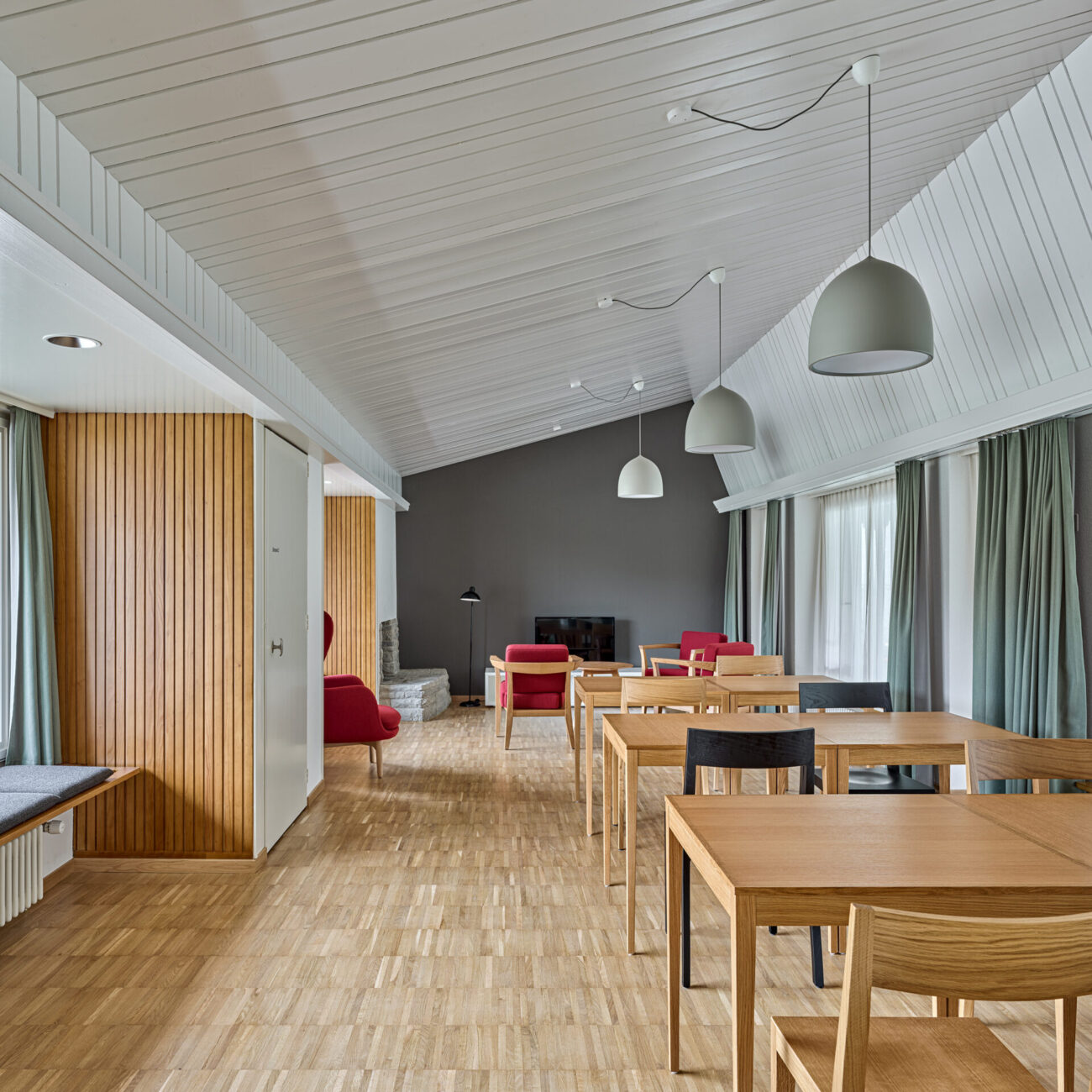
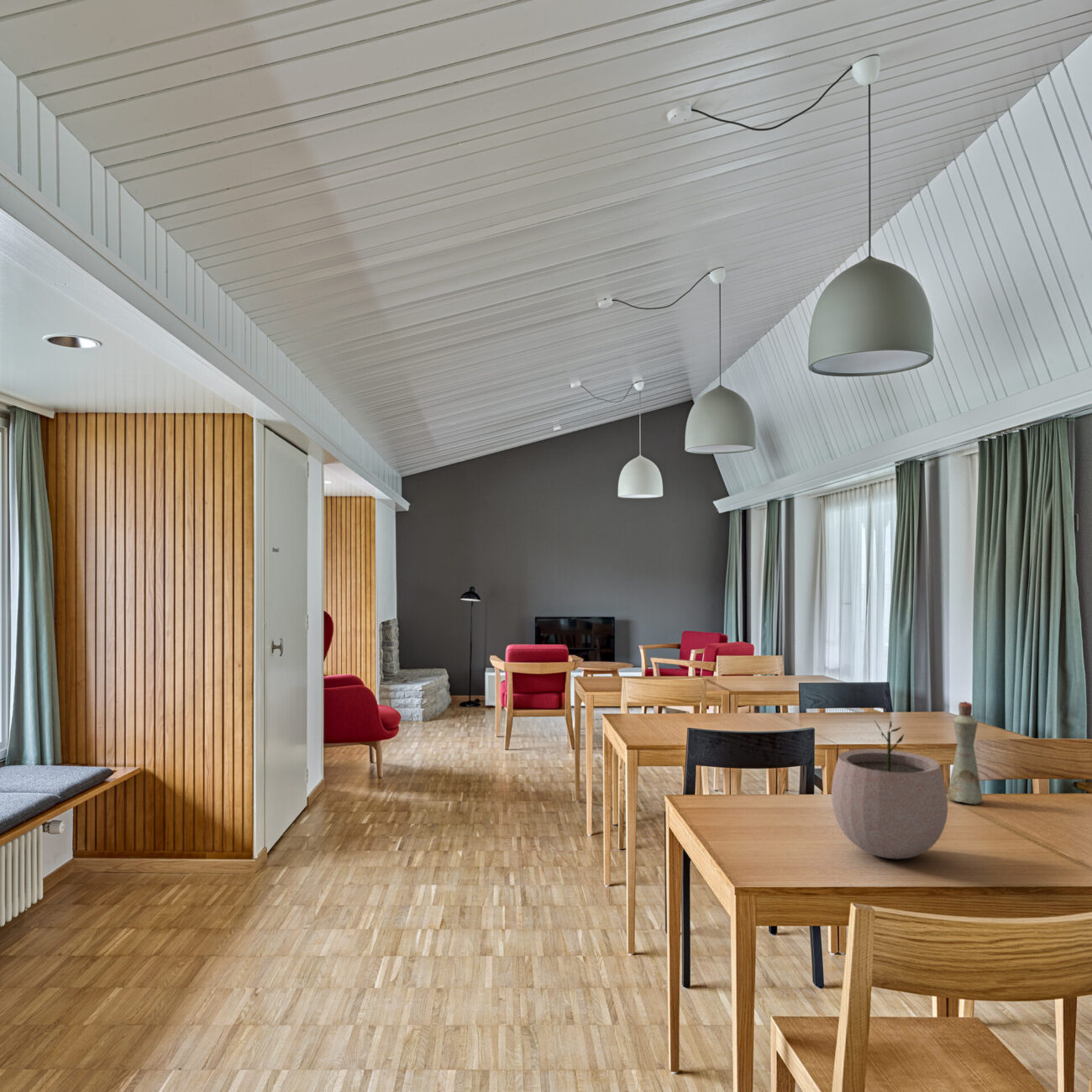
+ bottle [947,701,983,806]
+ plant pot [831,720,948,860]
